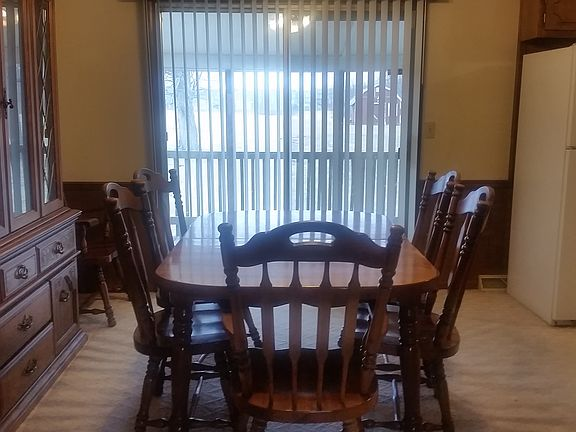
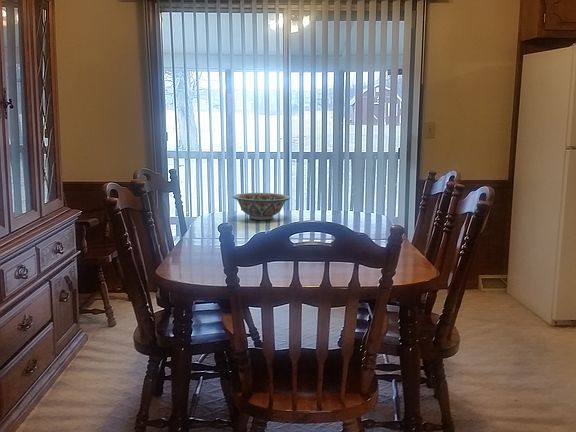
+ decorative bowl [232,192,291,221]
